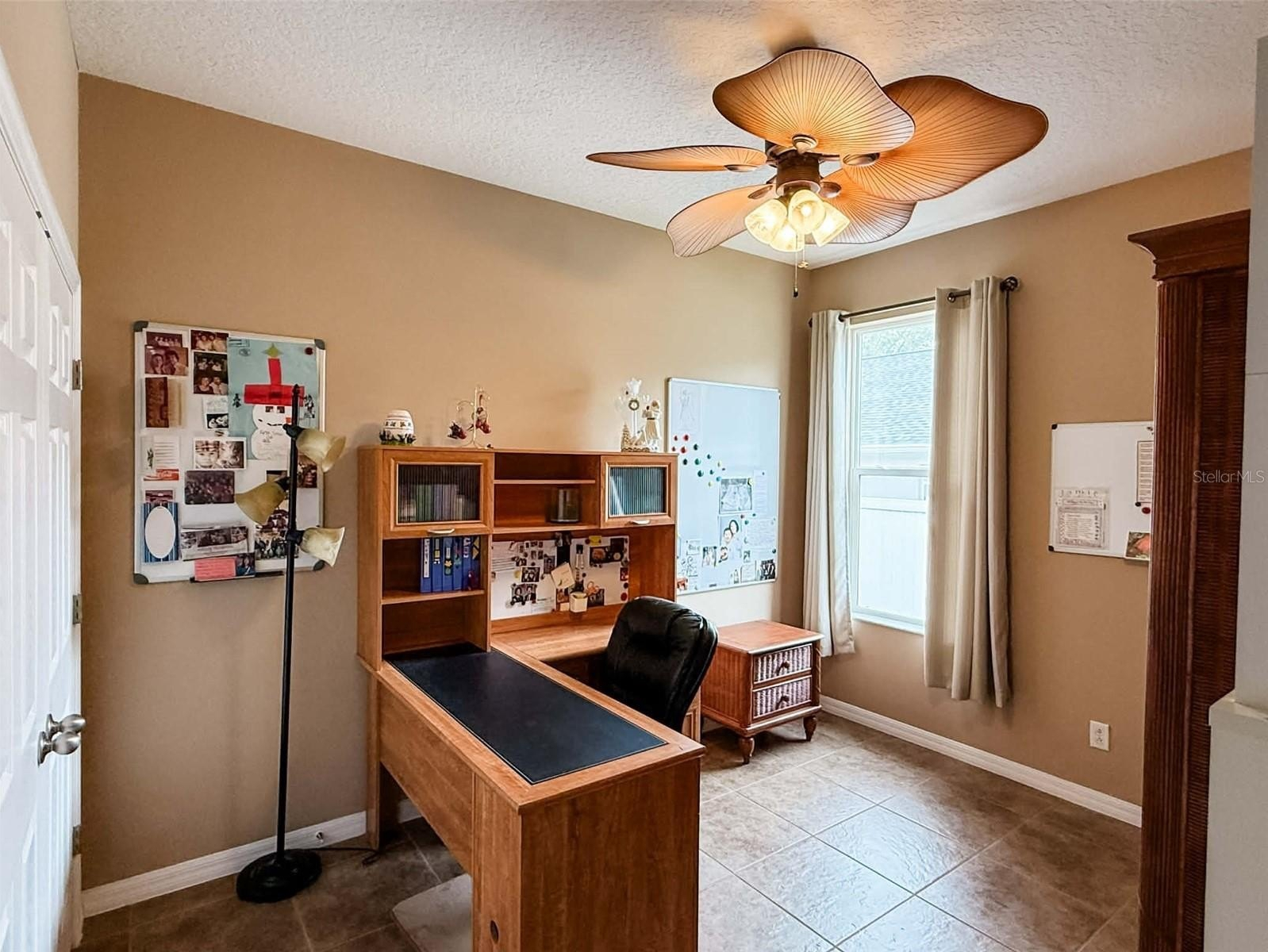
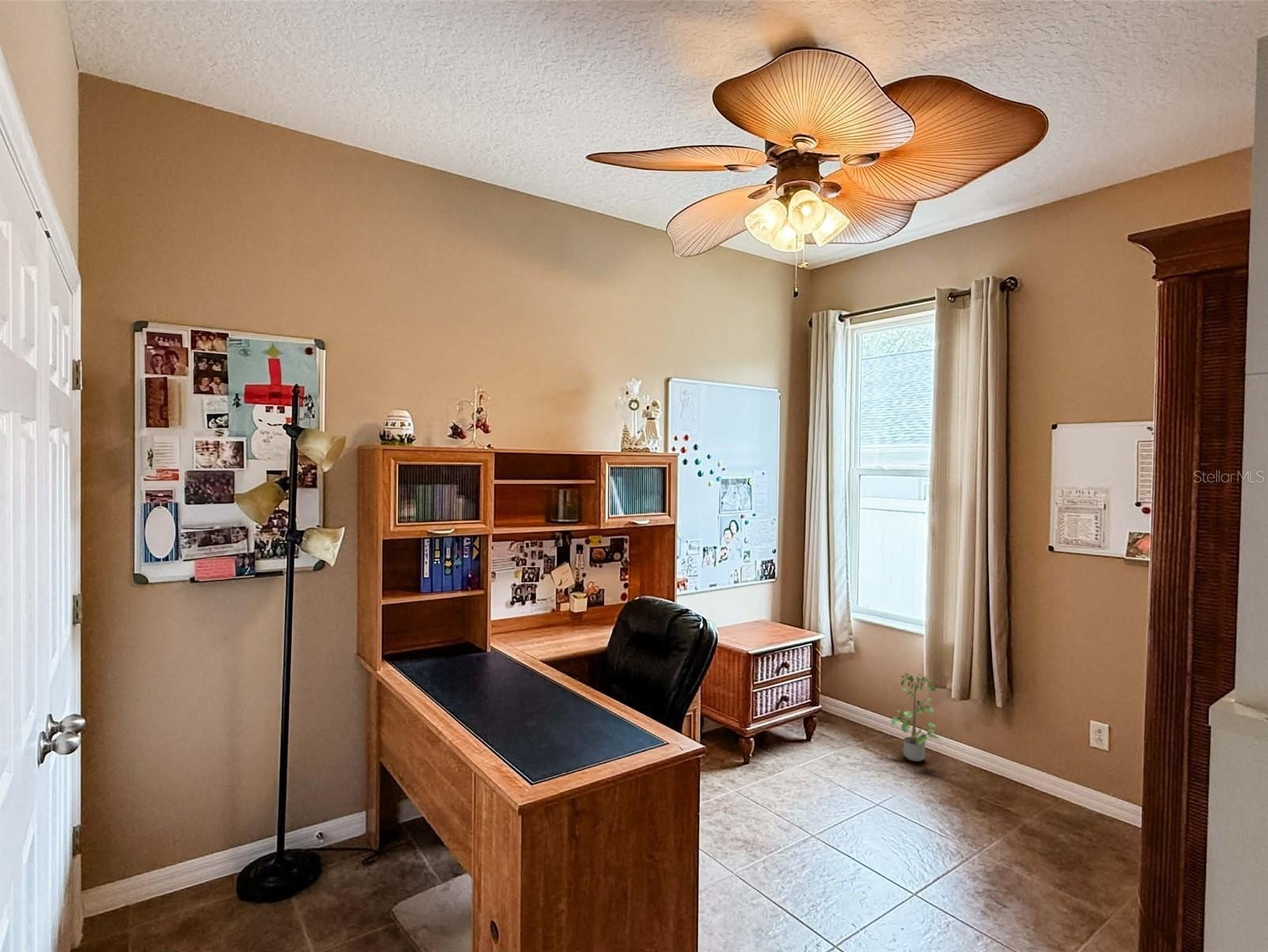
+ potted plant [890,670,941,762]
